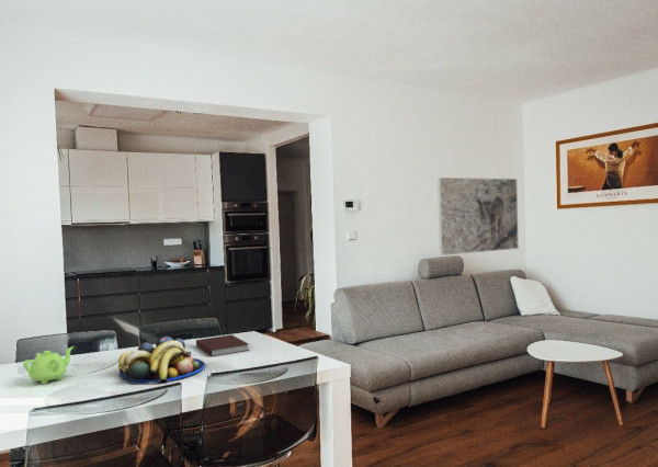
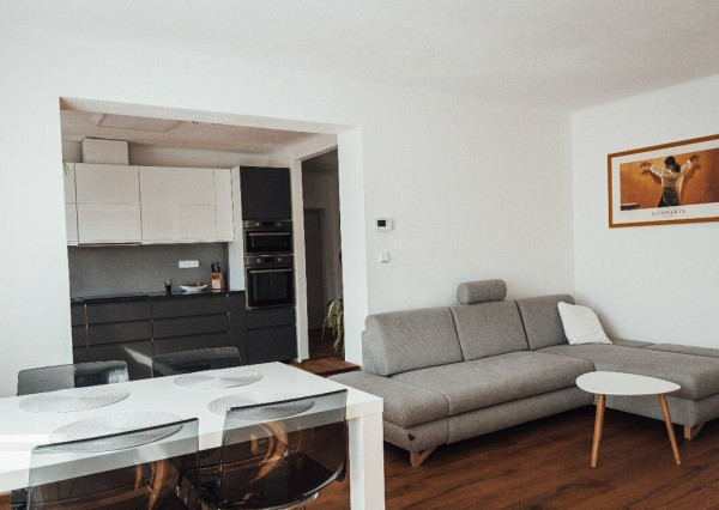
- teapot [22,345,75,386]
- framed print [436,176,520,257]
- notebook [195,334,250,357]
- fruit bowl [117,335,206,386]
